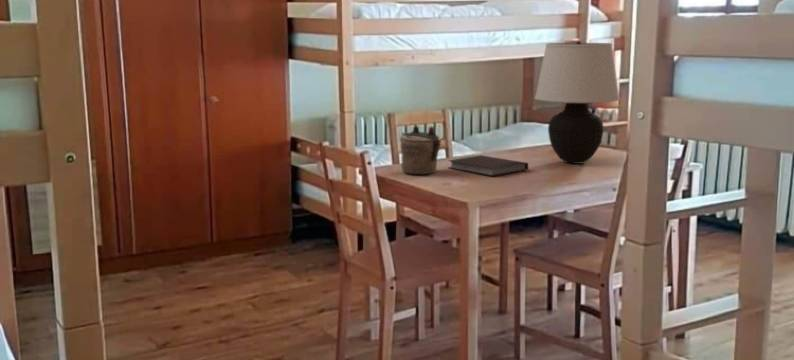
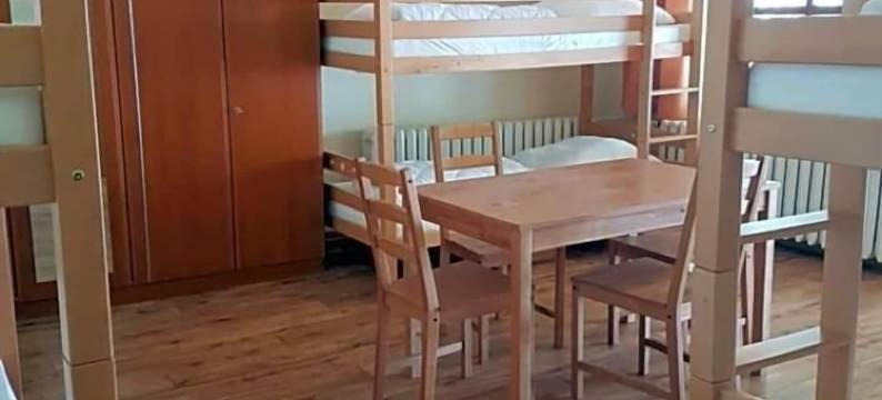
- teapot [399,125,445,175]
- table lamp [534,41,621,165]
- notebook [447,154,529,177]
